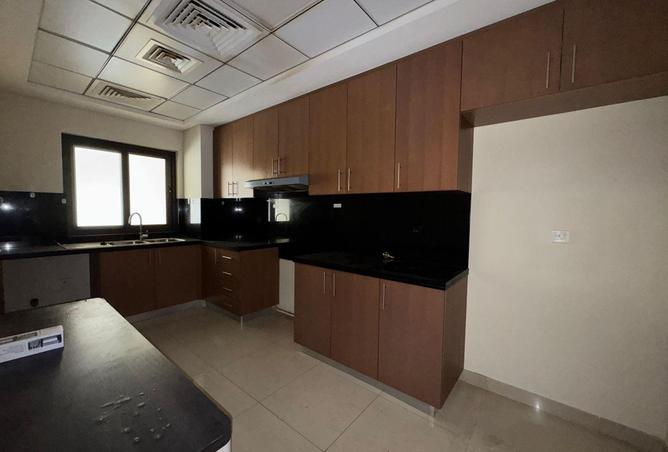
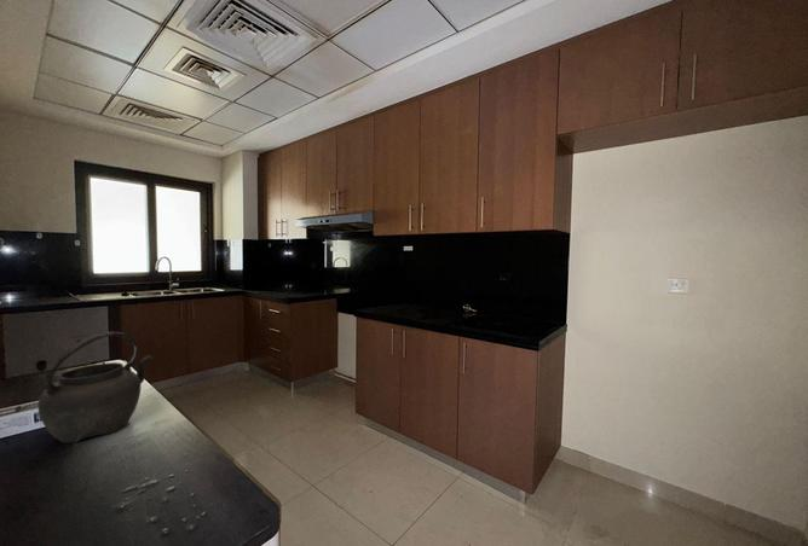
+ kettle [36,331,156,445]
